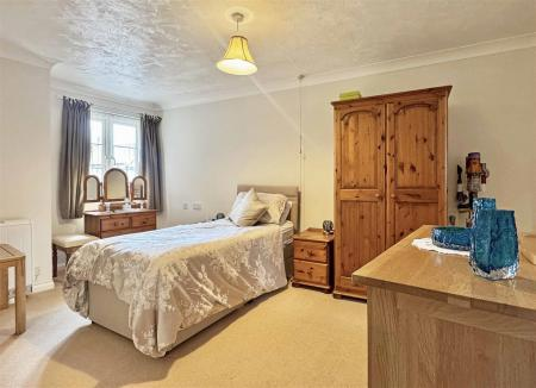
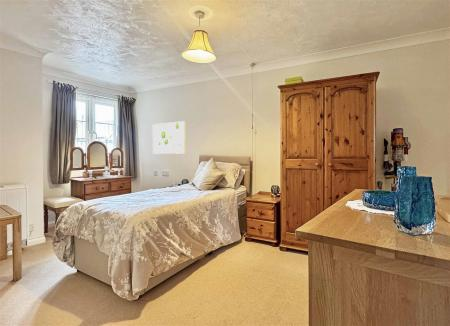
+ wall art [152,120,186,155]
